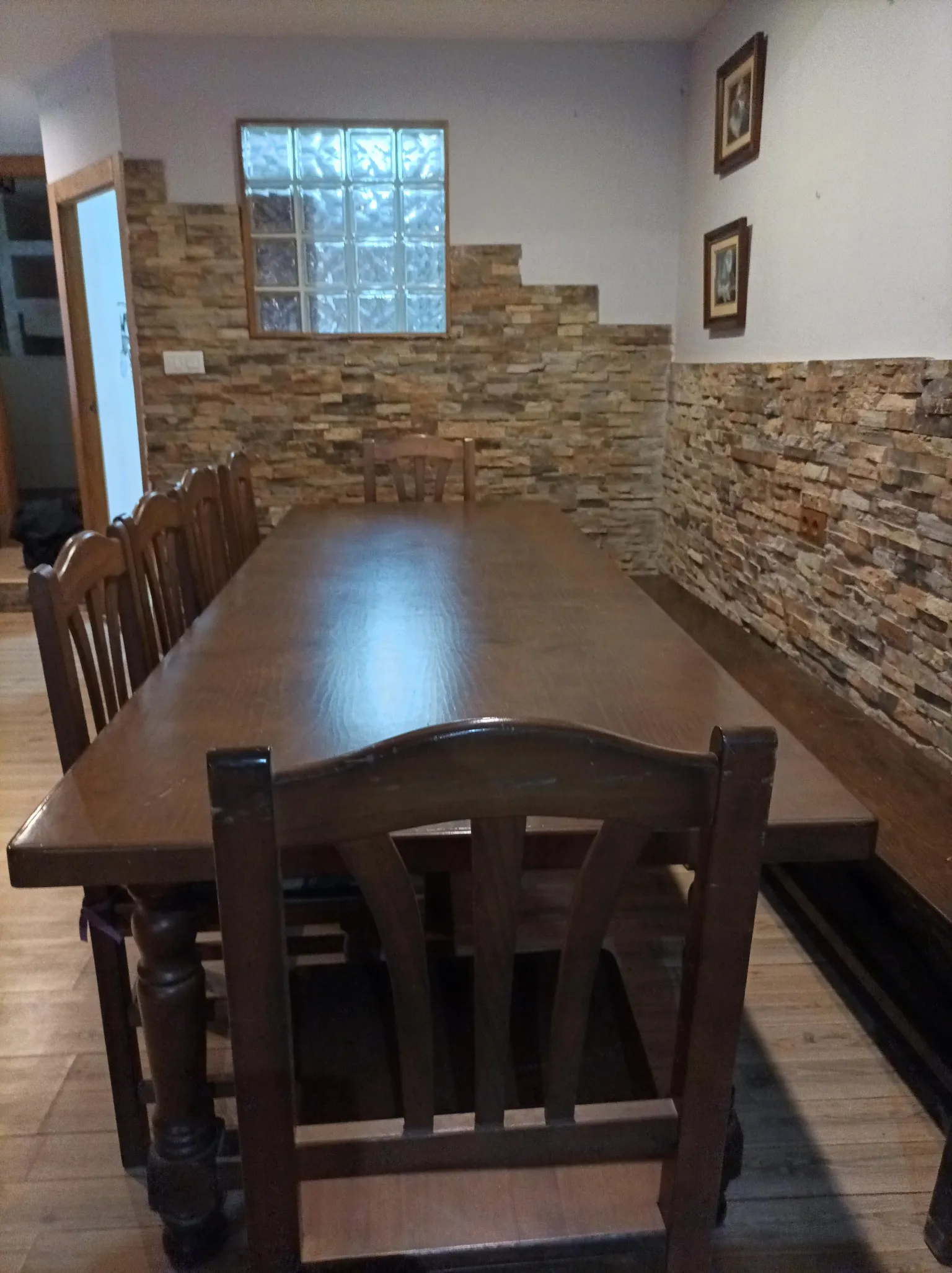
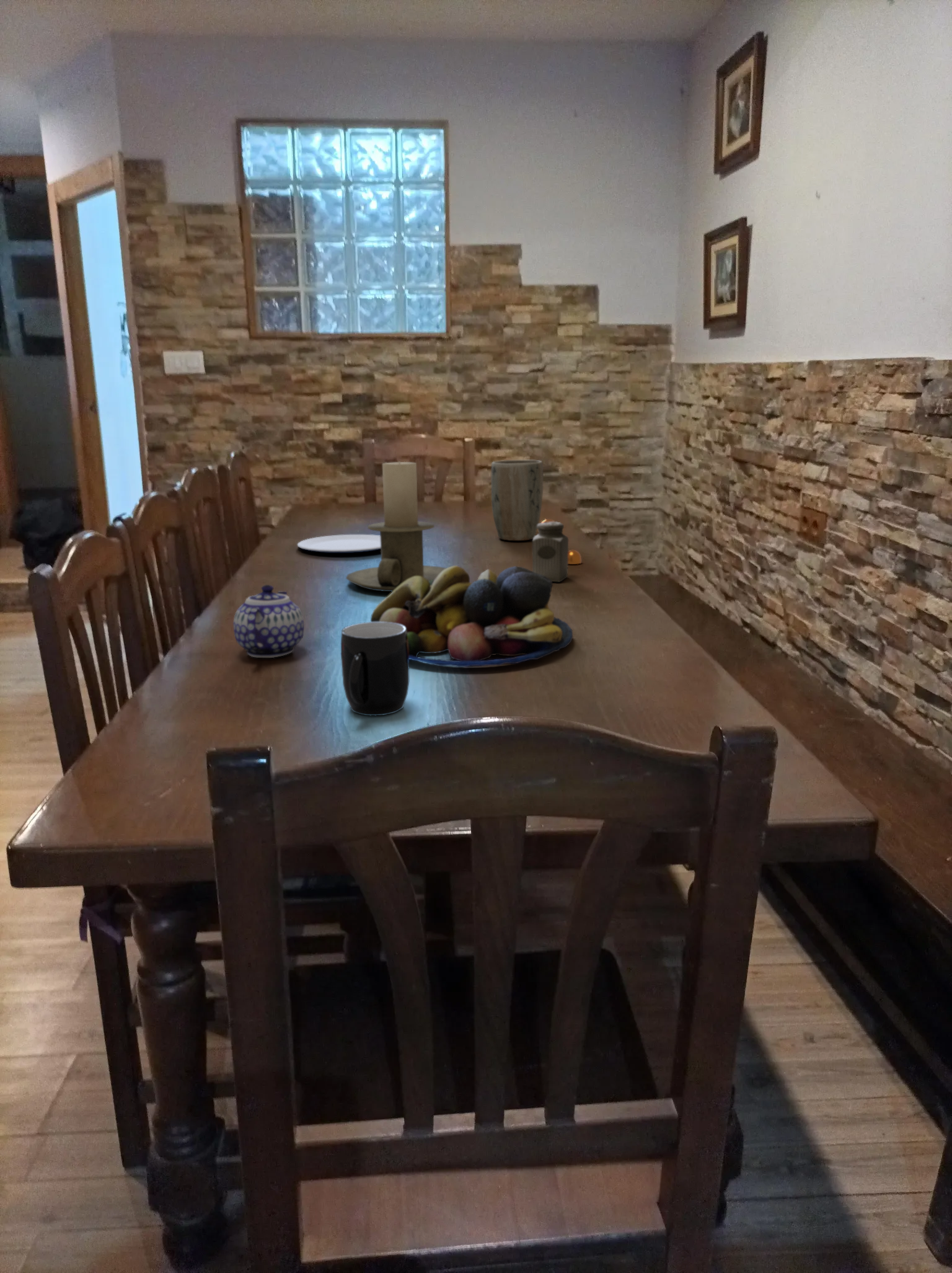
+ salt shaker [532,521,569,582]
+ plate [297,534,381,554]
+ plant pot [490,459,544,541]
+ candle holder [345,461,447,592]
+ mug [340,621,410,716]
+ pepper shaker [540,518,582,565]
+ fruit bowl [370,565,573,667]
+ teapot [233,584,305,659]
